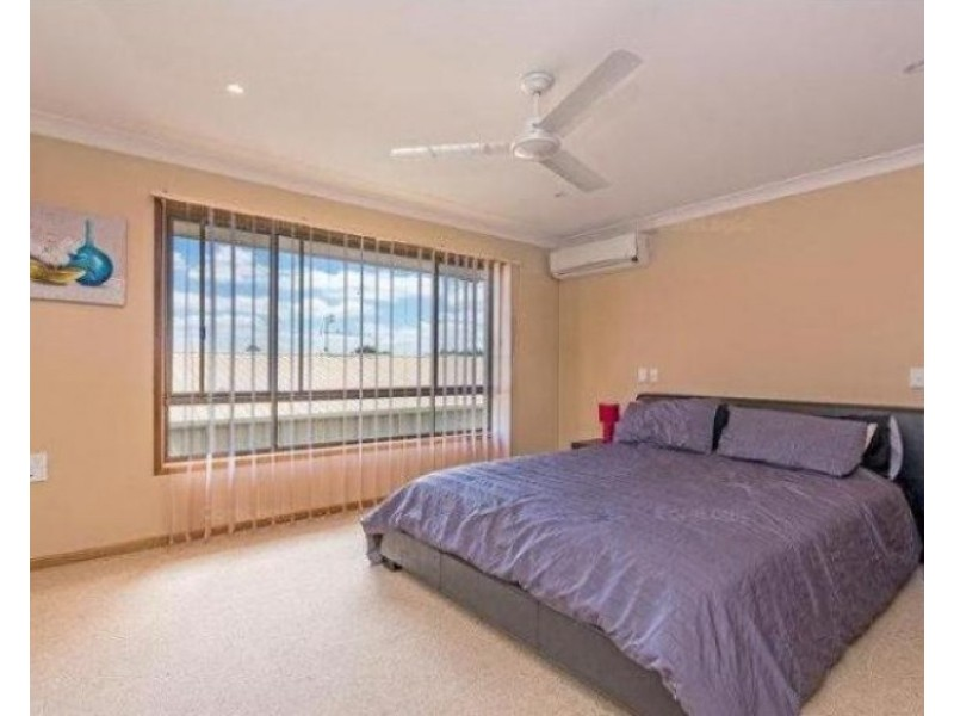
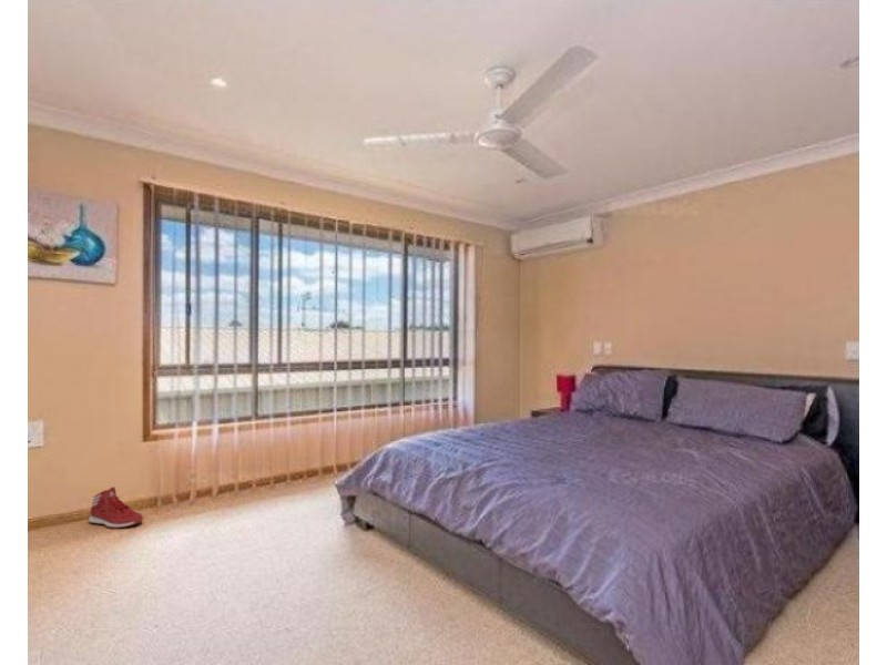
+ sneaker [88,485,144,530]
